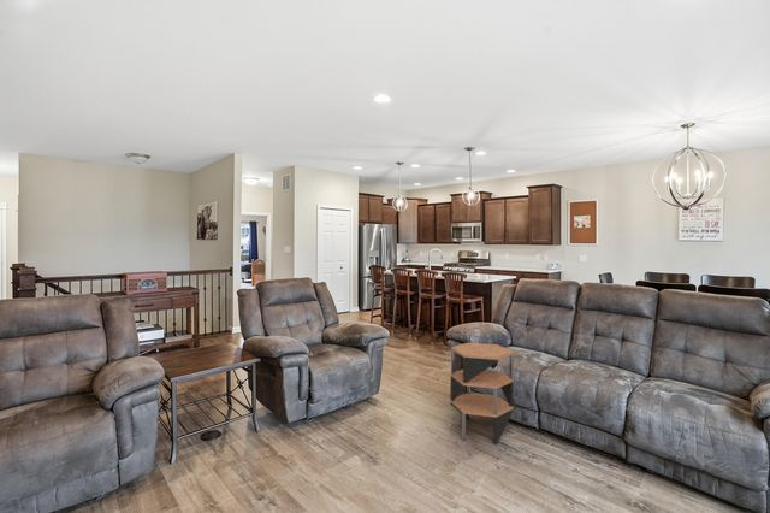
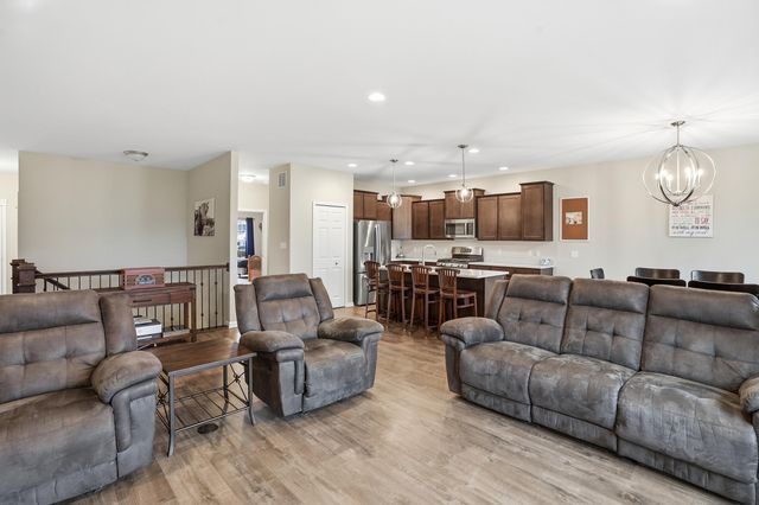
- side table [449,342,515,444]
